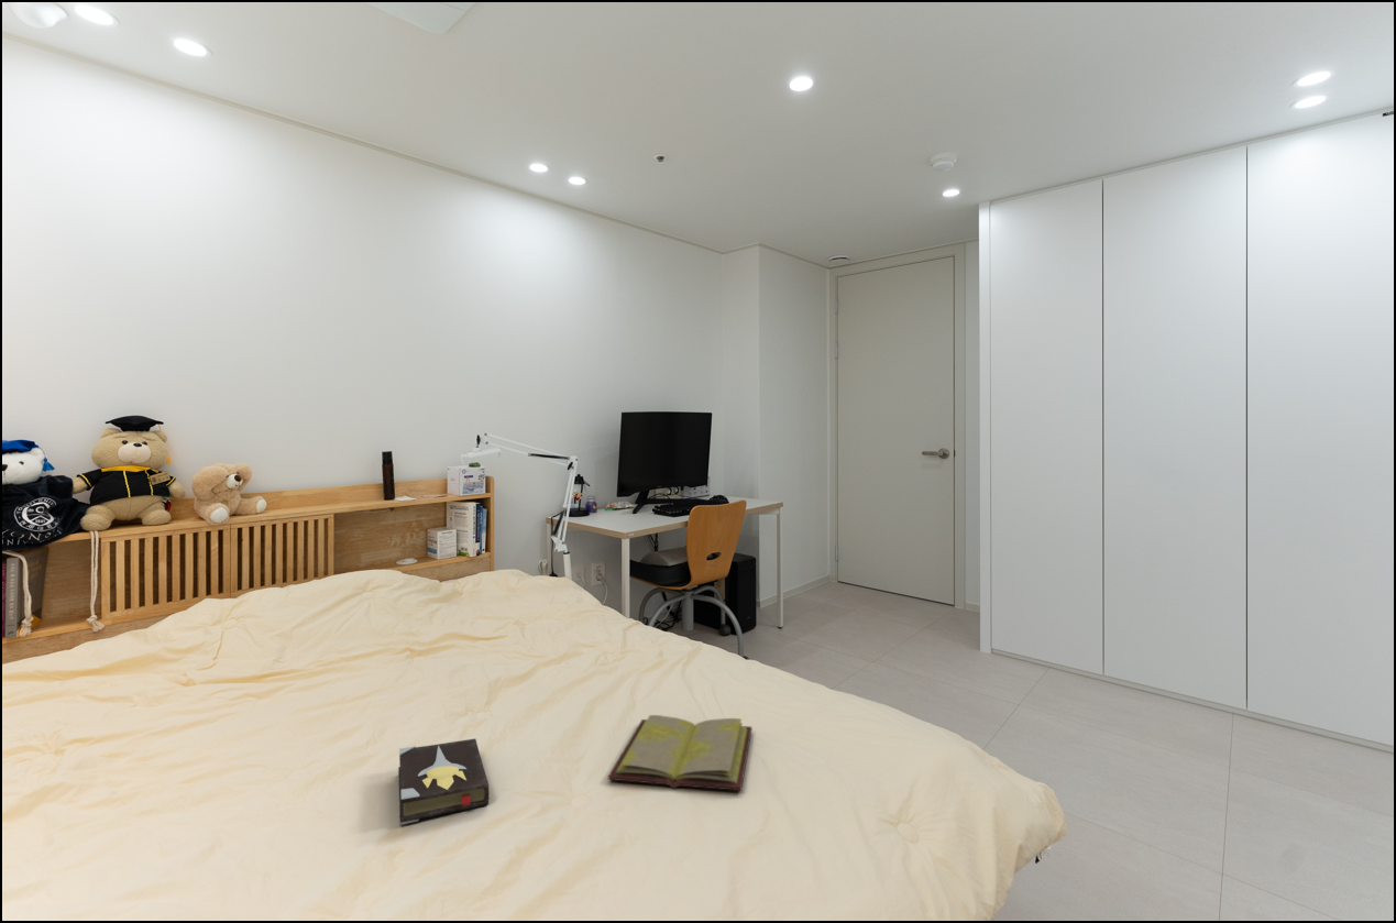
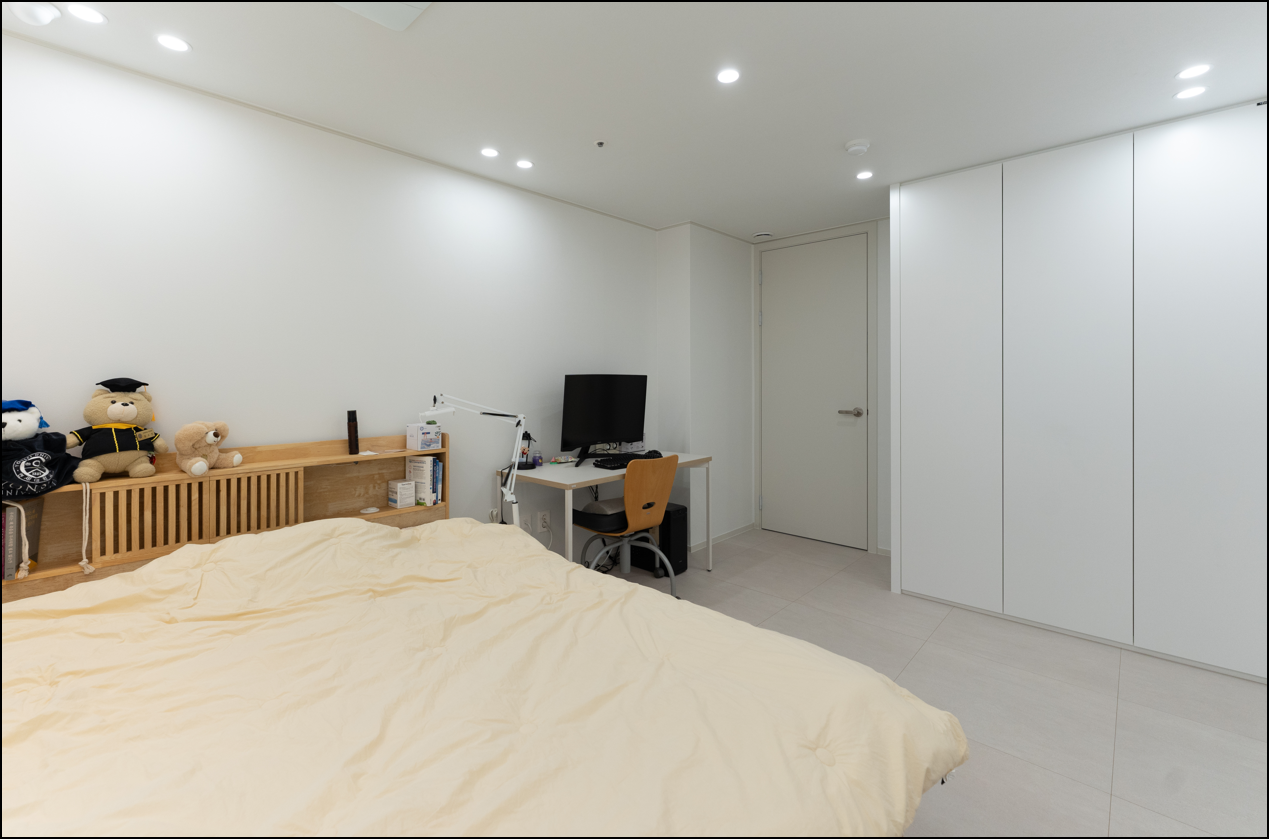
- hardback book [397,738,491,826]
- diary [607,714,754,792]
